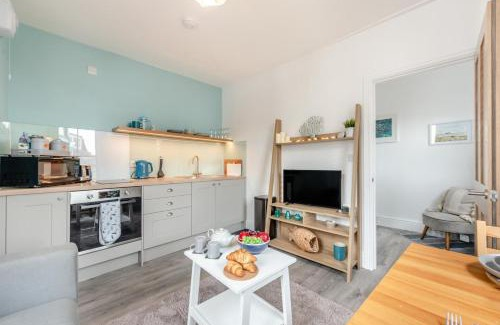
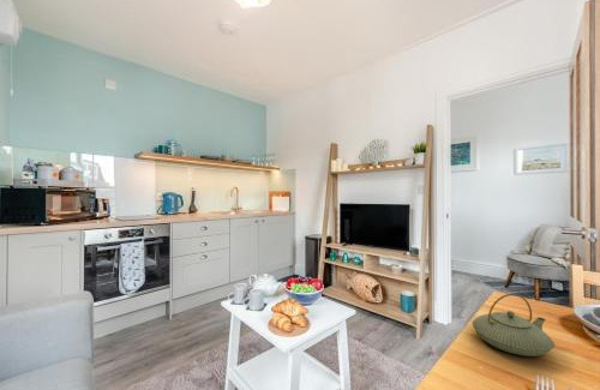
+ teapot [472,293,556,358]
